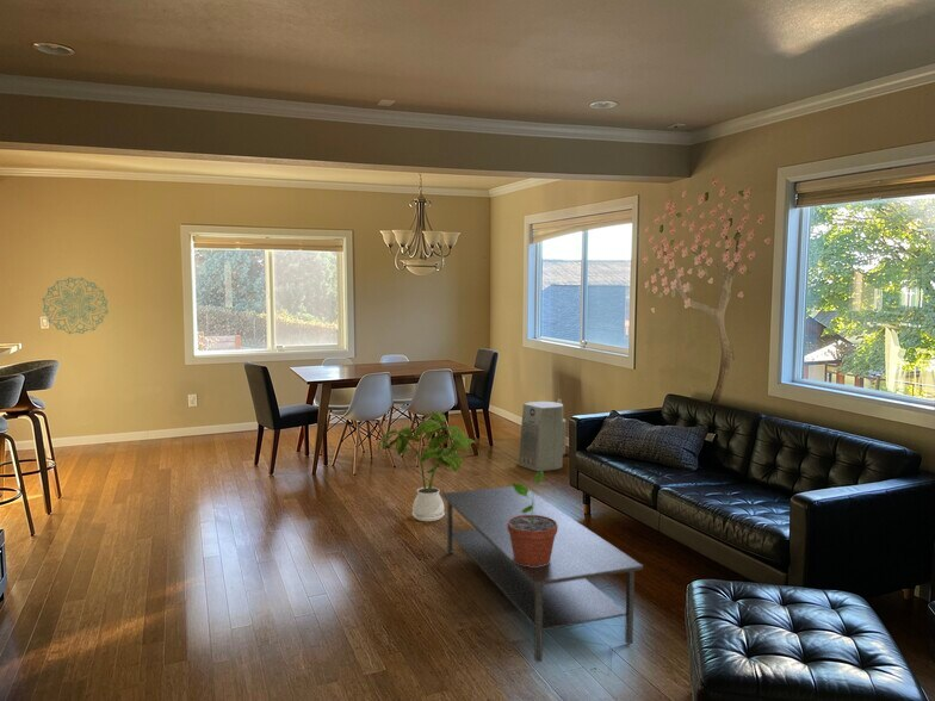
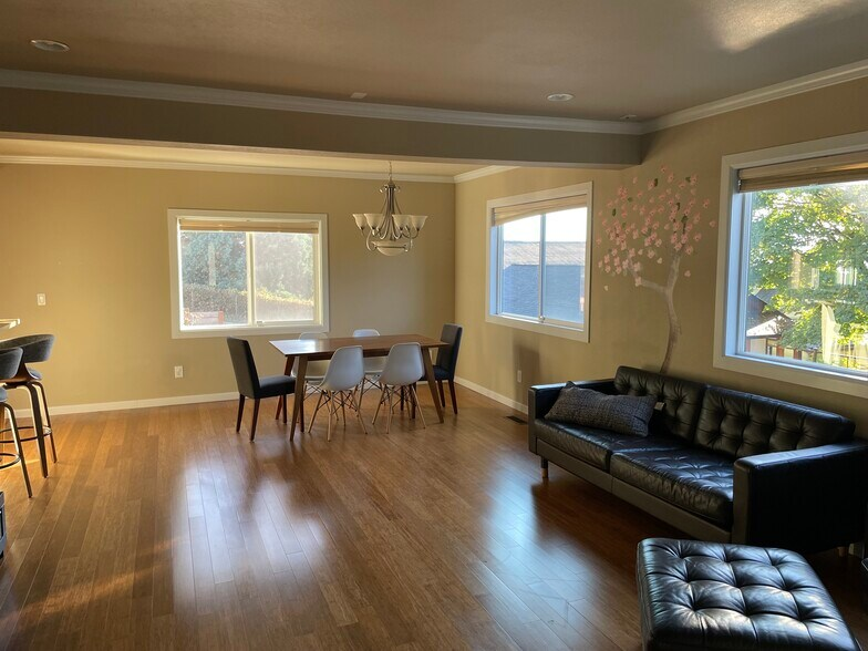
- wall decoration [42,277,110,335]
- potted plant [507,471,558,566]
- coffee table [441,485,644,663]
- house plant [377,411,478,522]
- fan [516,401,566,472]
